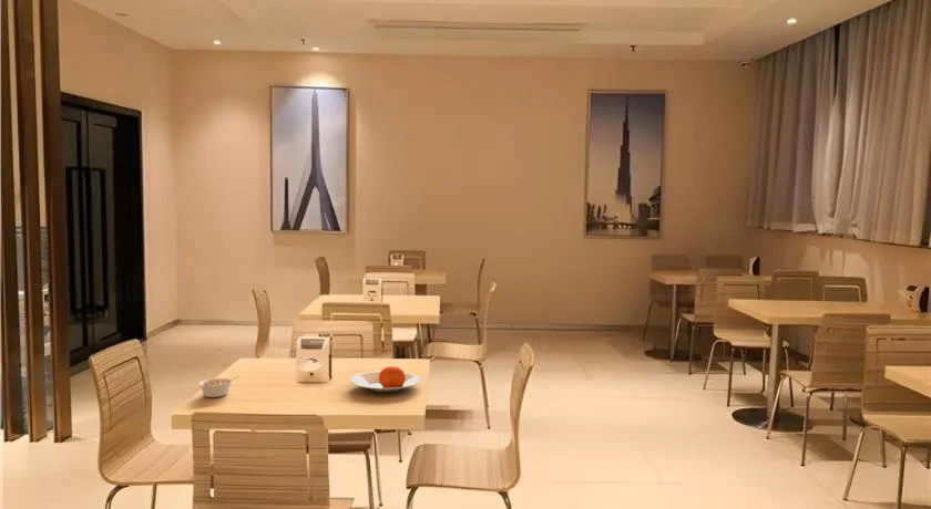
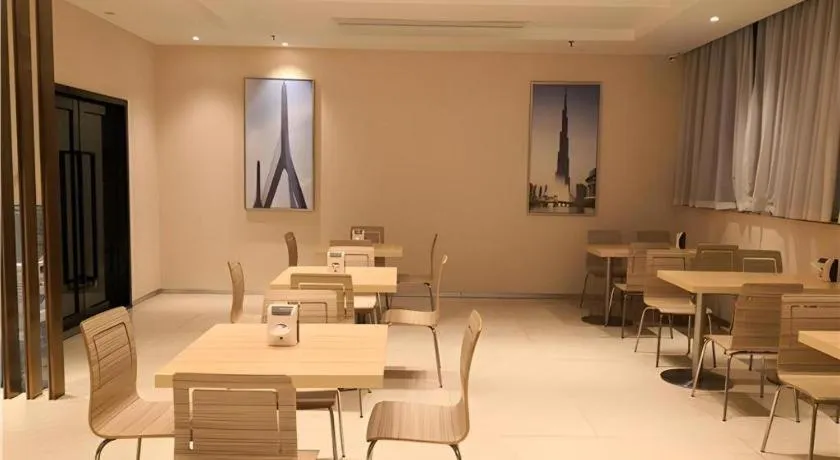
- plate [349,365,421,393]
- legume [197,375,241,398]
